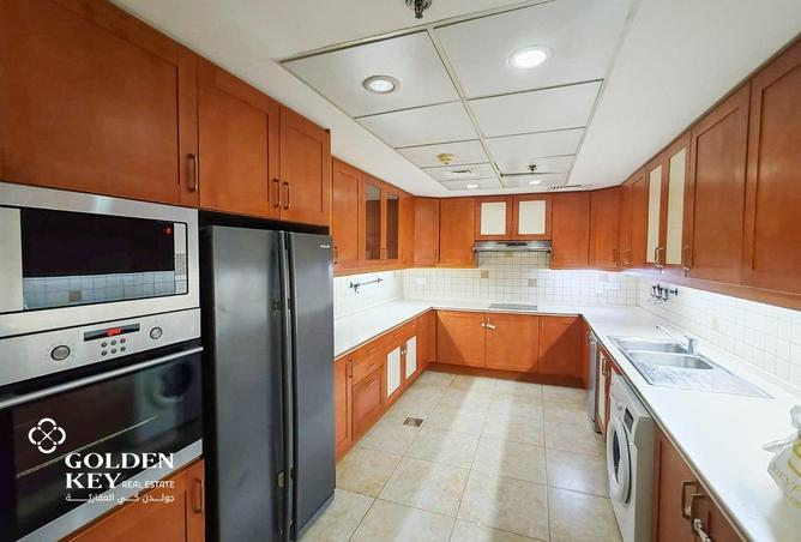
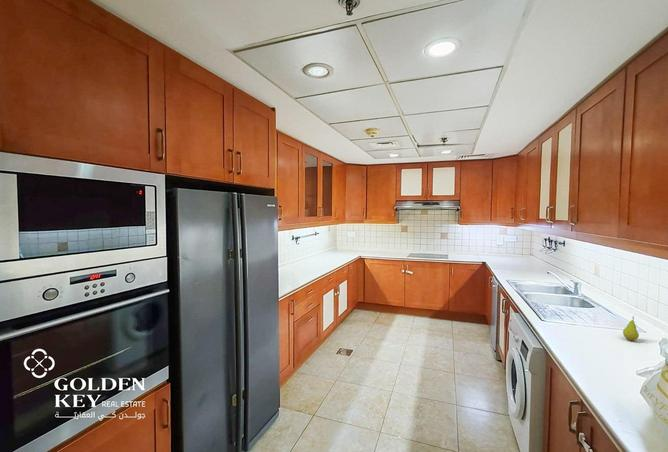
+ fruit [622,316,640,342]
